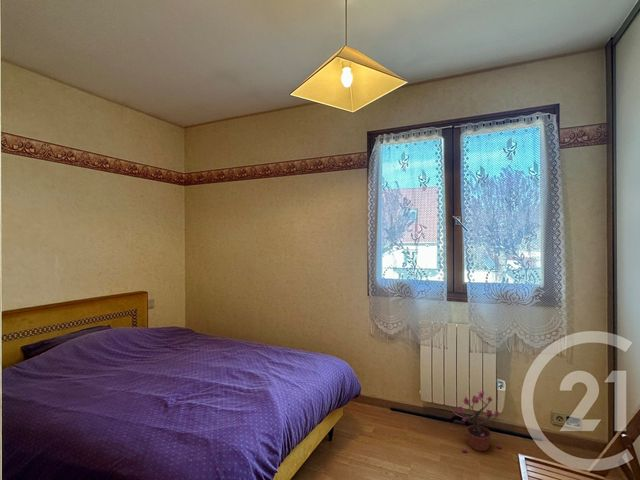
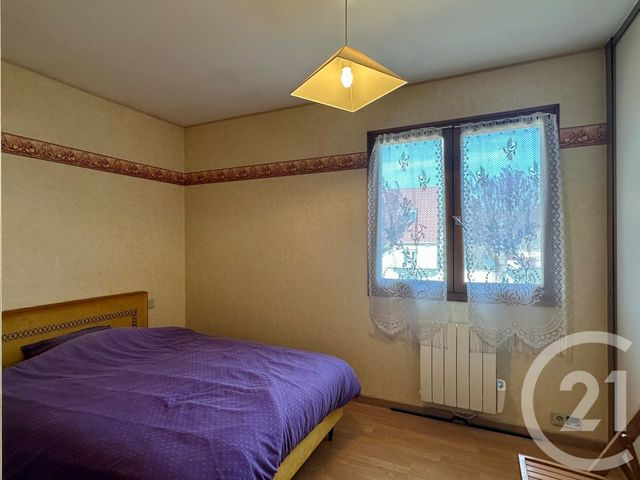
- potted plant [455,390,503,453]
